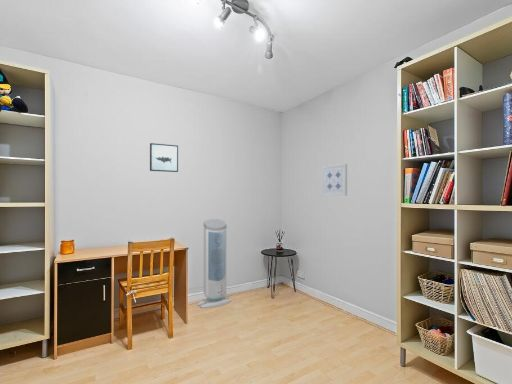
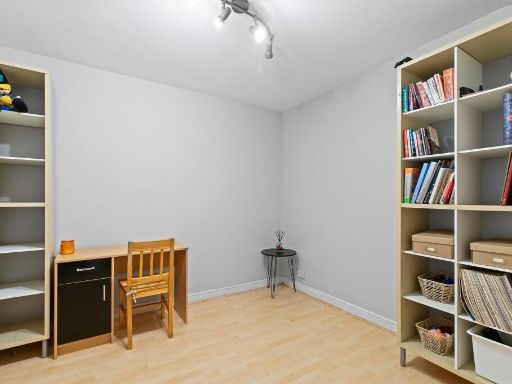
- wall art [149,142,179,173]
- air purifier [197,218,233,309]
- wall art [321,163,348,197]
